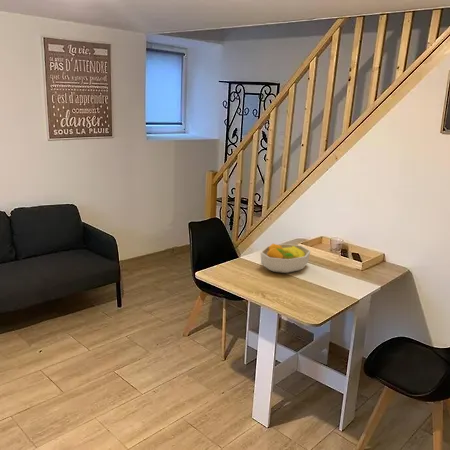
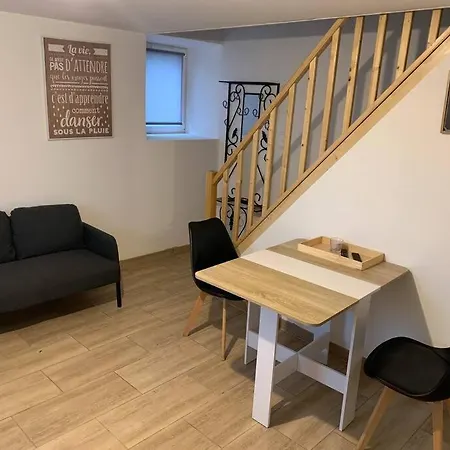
- fruit bowl [259,243,311,274]
